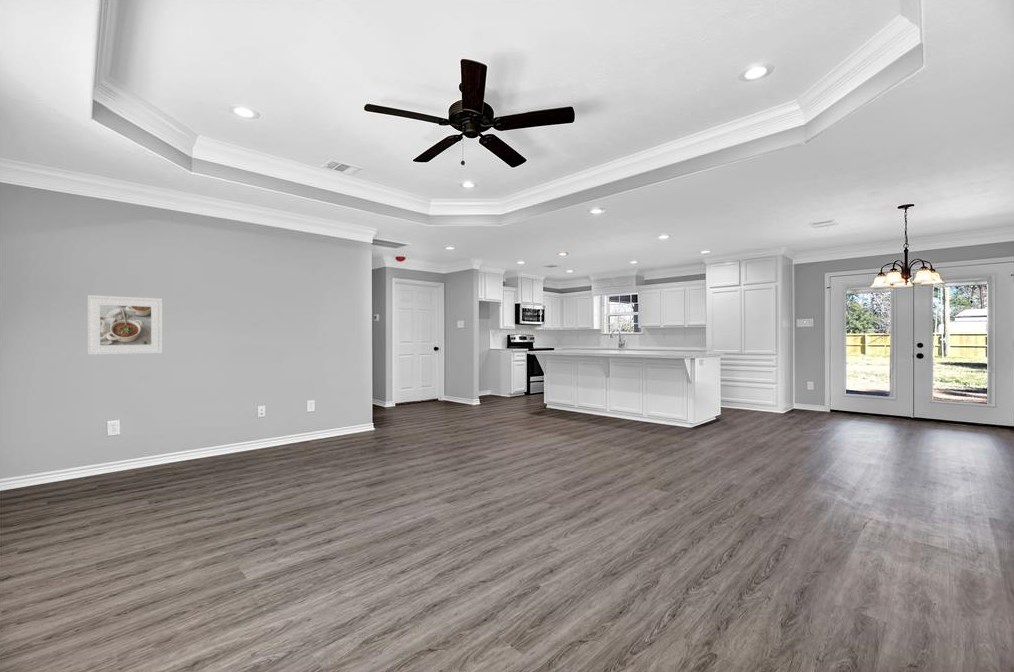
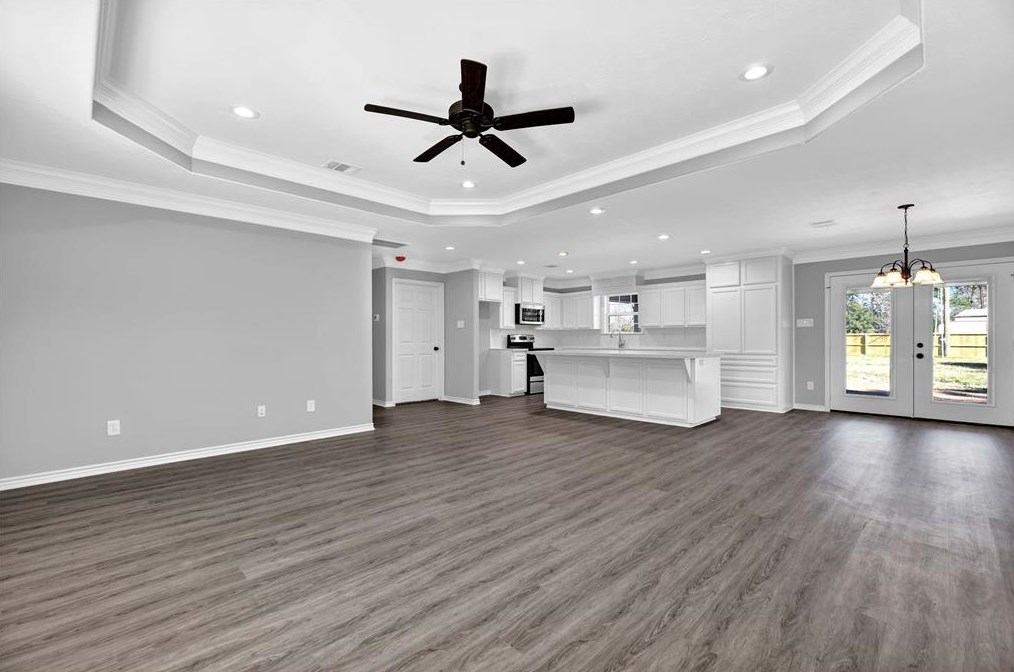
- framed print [86,294,163,356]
